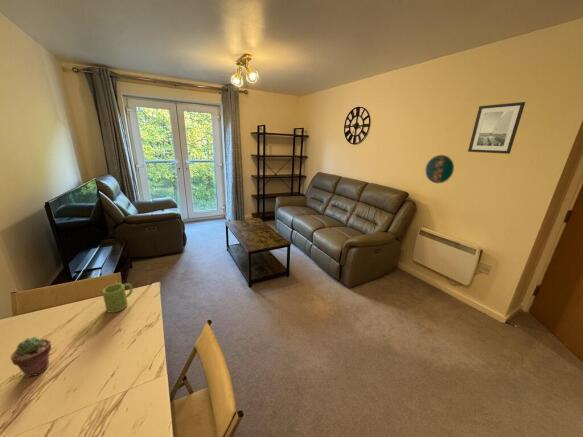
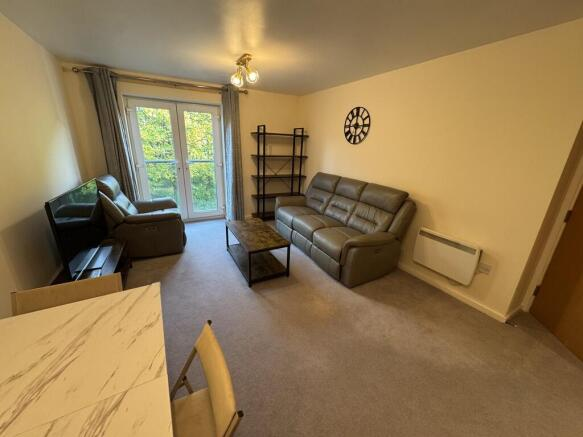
- potted succulent [10,336,52,379]
- mug [101,282,134,314]
- decorative plate [425,154,455,184]
- wall art [467,101,526,155]
